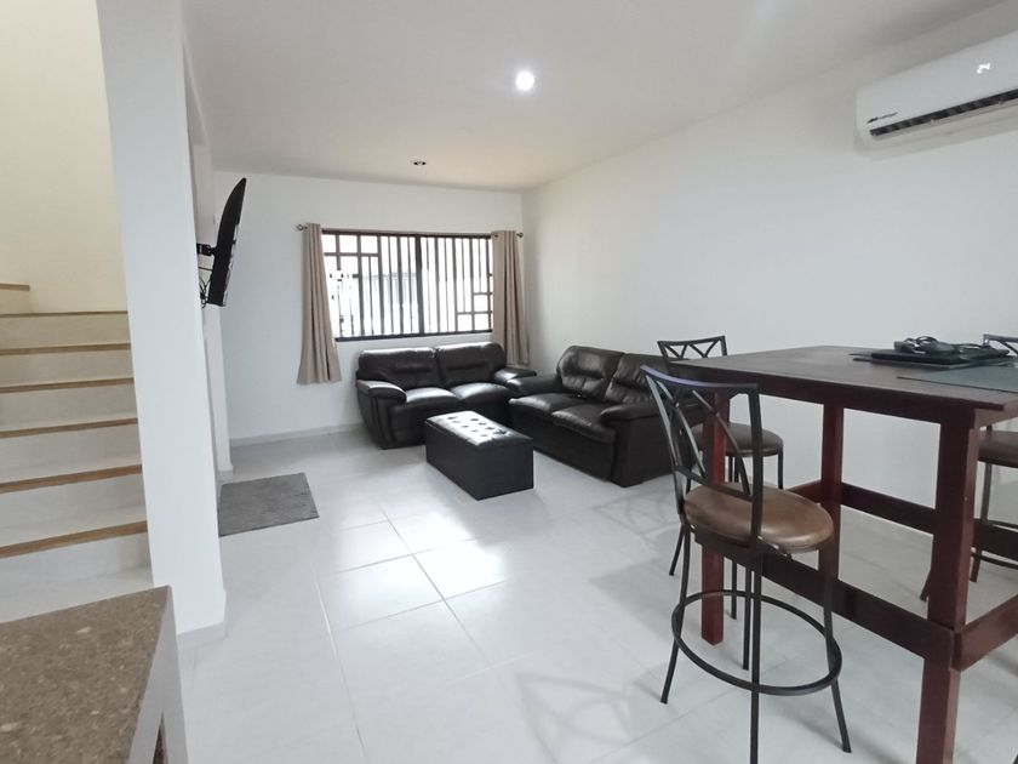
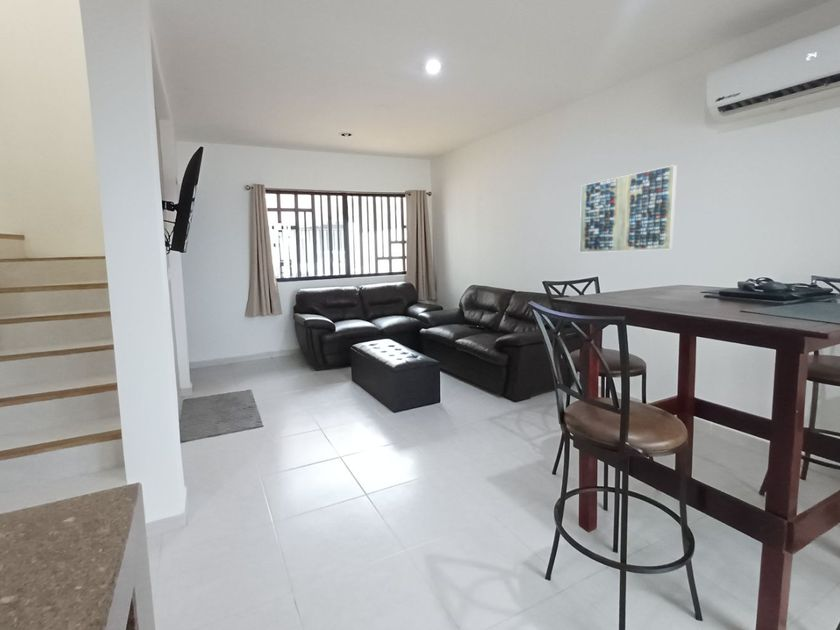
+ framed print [579,164,678,253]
